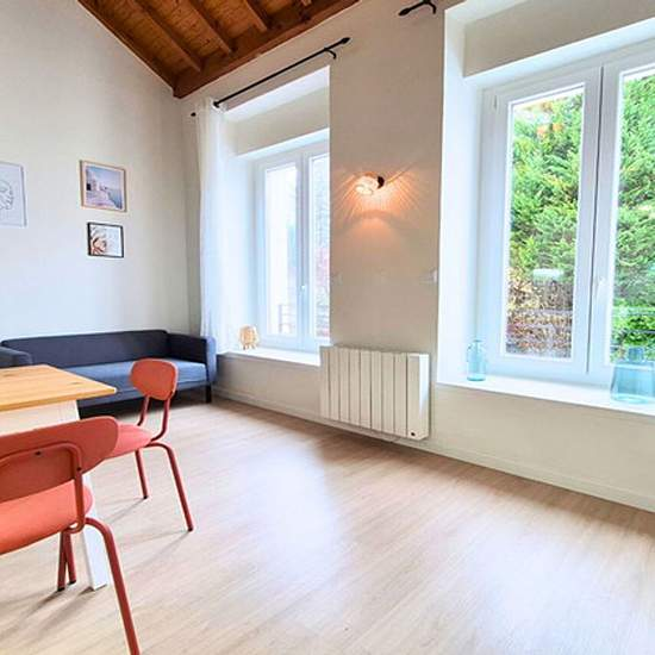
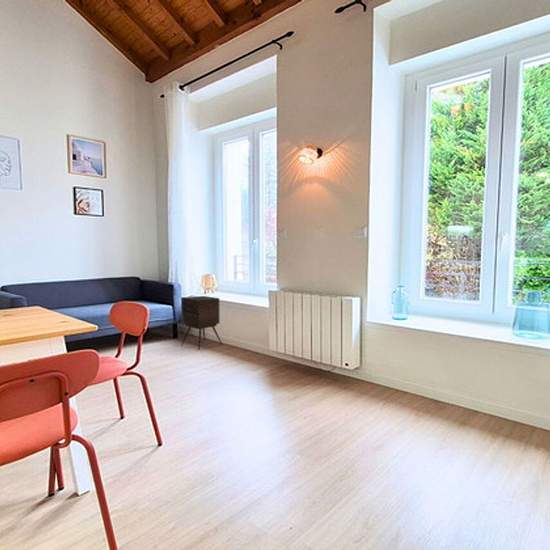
+ side table [181,295,223,351]
